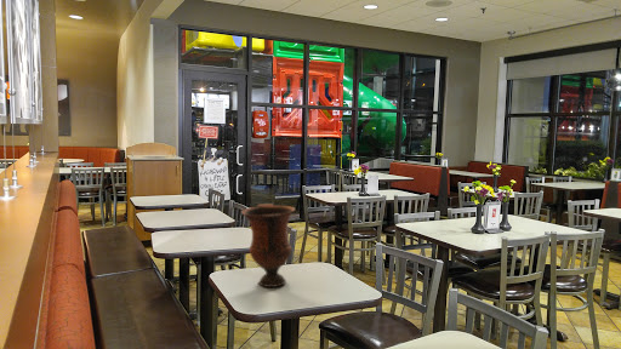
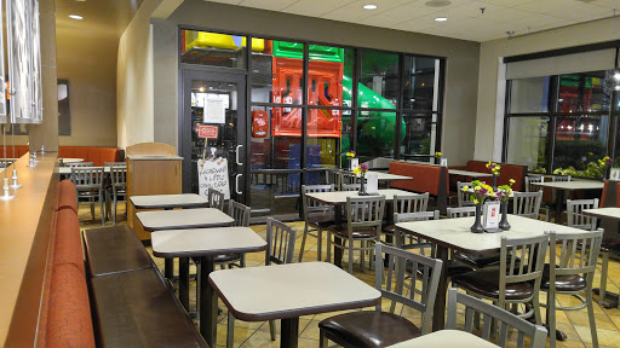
- vase [240,202,296,288]
